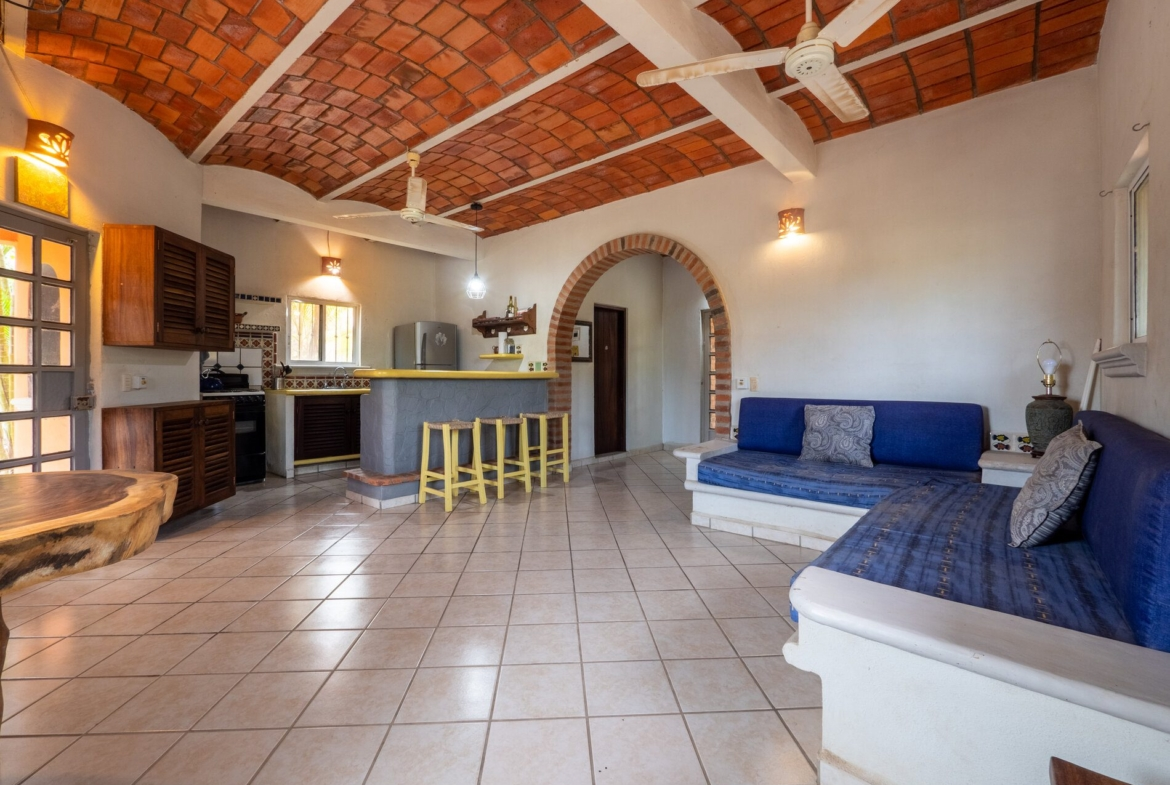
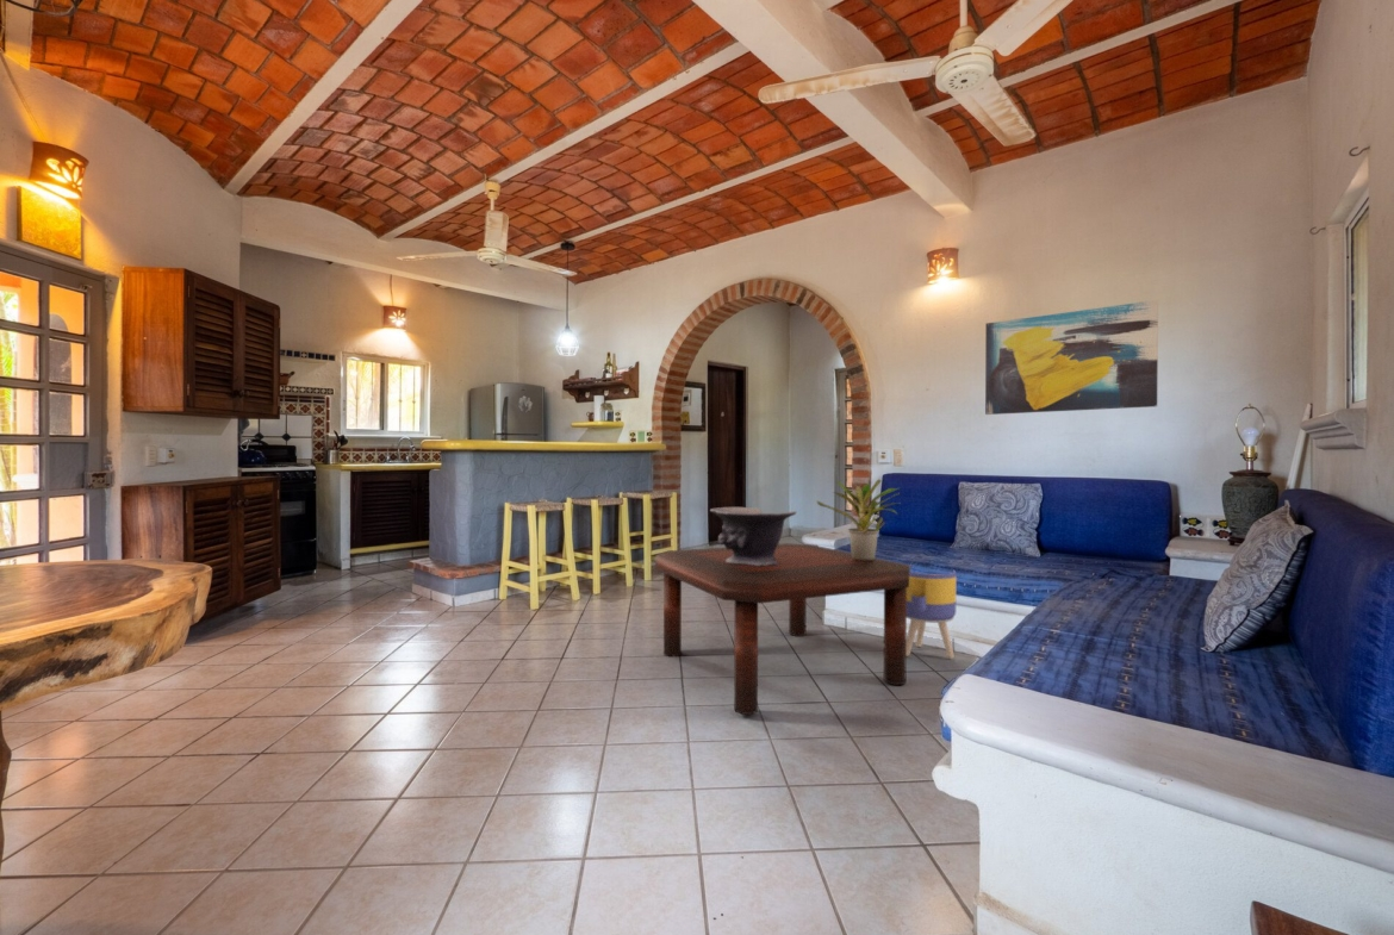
+ coffee table [655,542,910,716]
+ potted plant [816,479,901,561]
+ decorative bowl [709,506,797,566]
+ storage basket [907,565,957,660]
+ wall art [984,299,1159,416]
